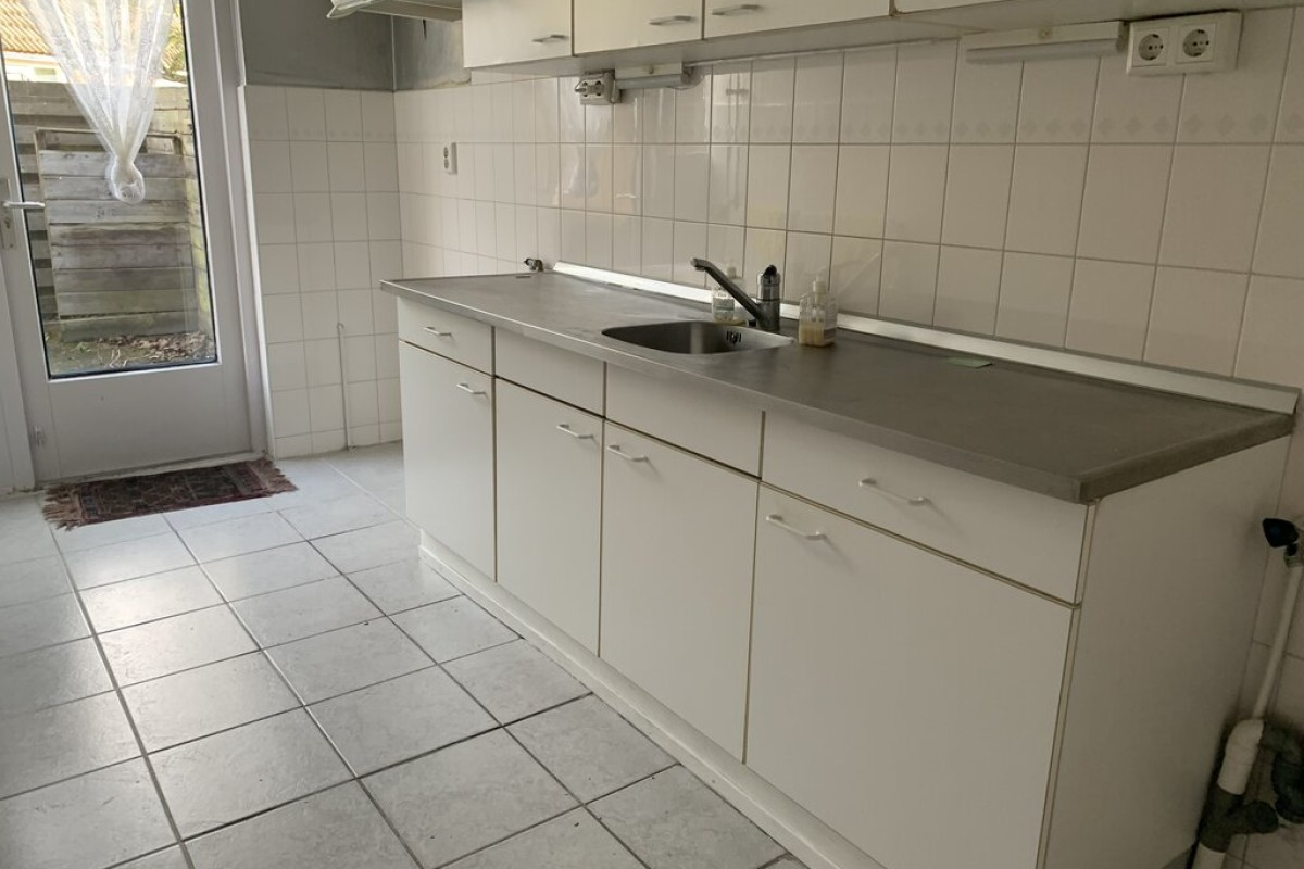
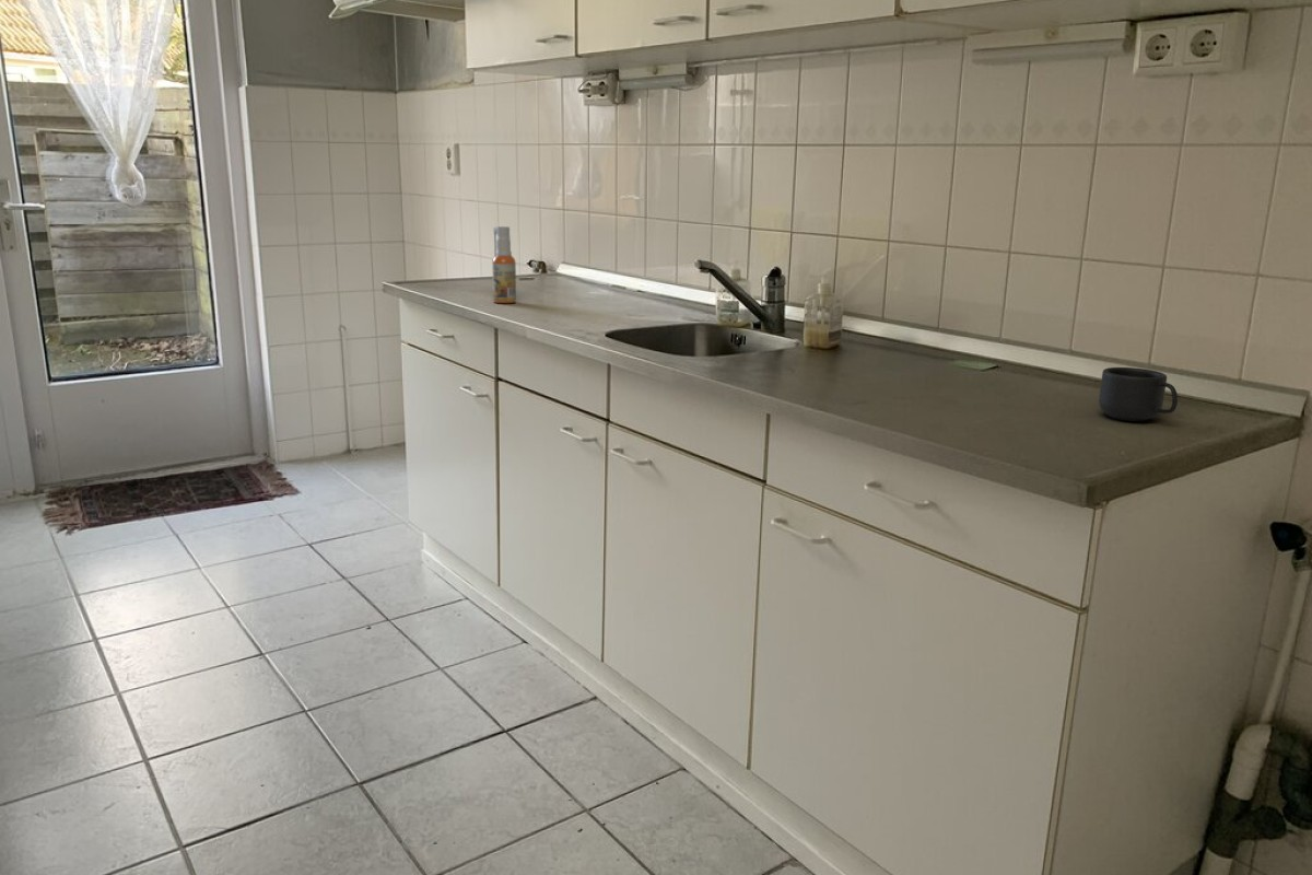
+ mug [1098,366,1179,422]
+ spray bottle [491,225,517,304]
